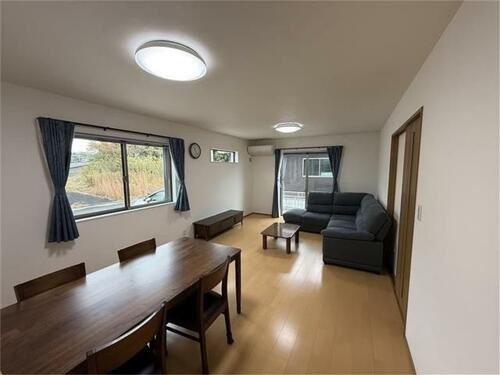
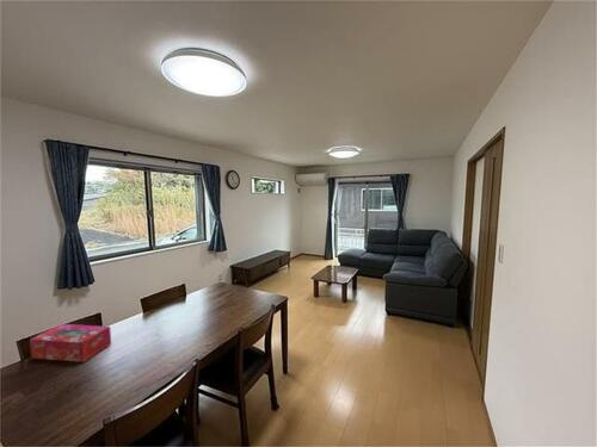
+ tissue box [29,323,112,364]
